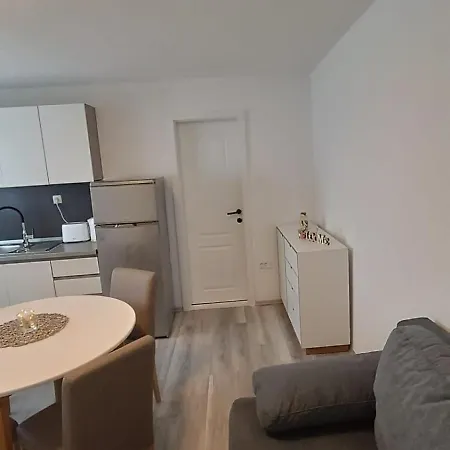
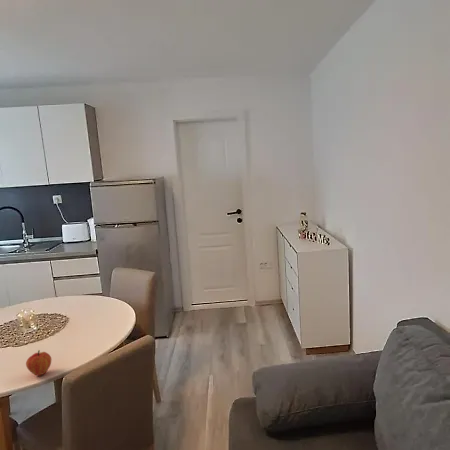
+ fruit [25,349,52,377]
